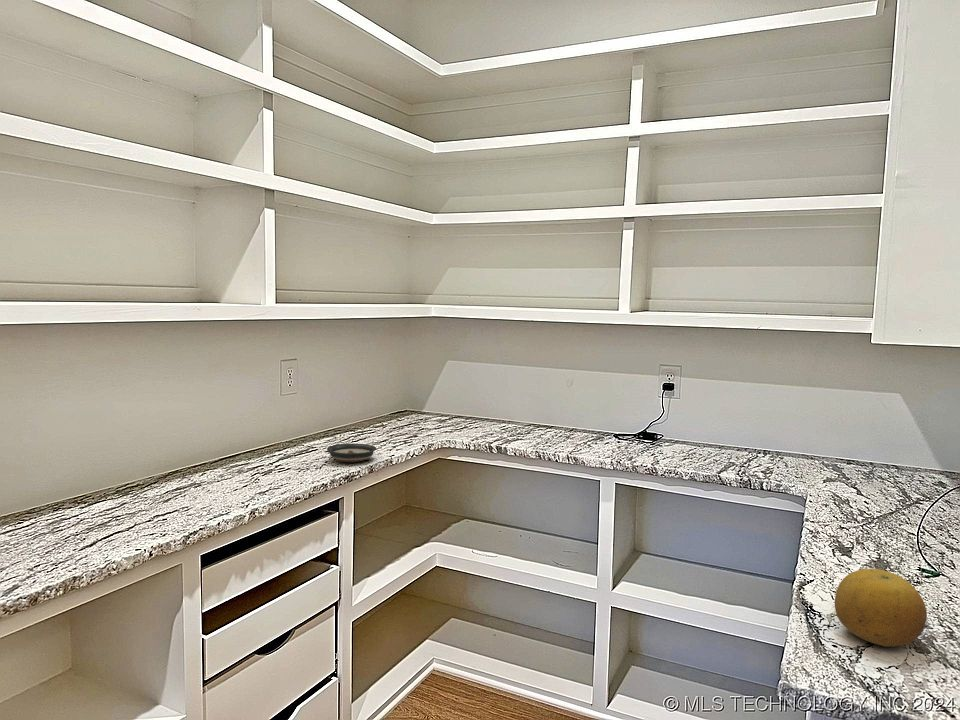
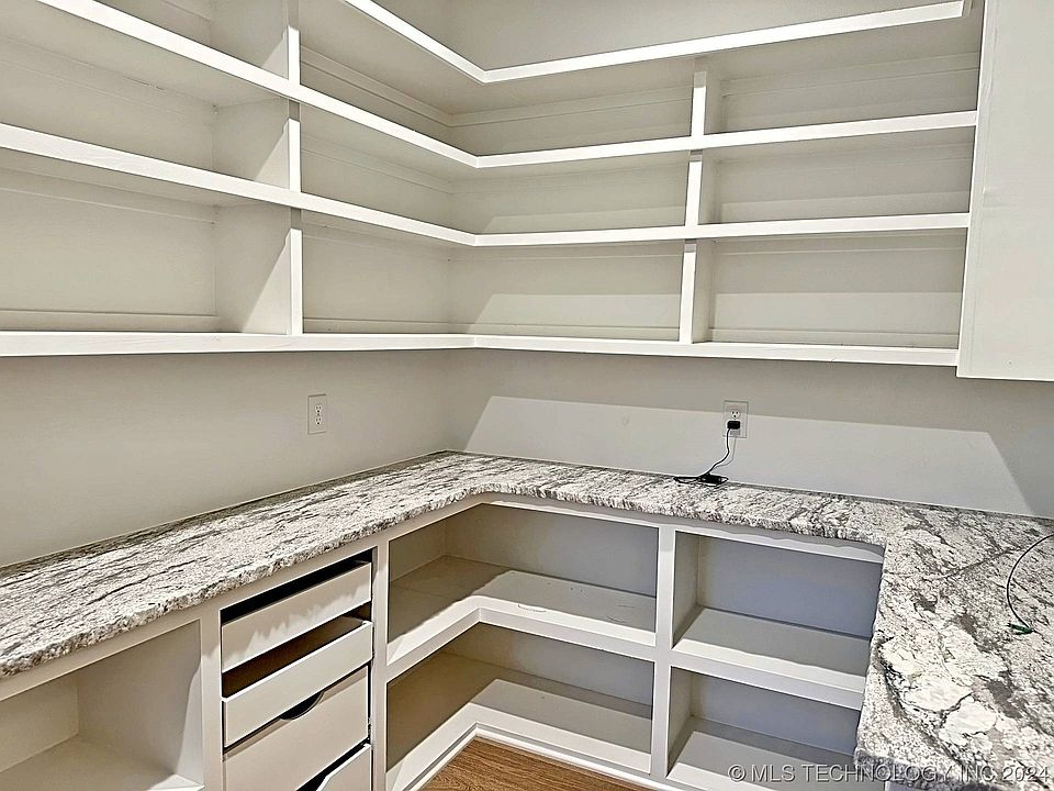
- fruit [834,568,928,648]
- saucer [326,443,377,463]
